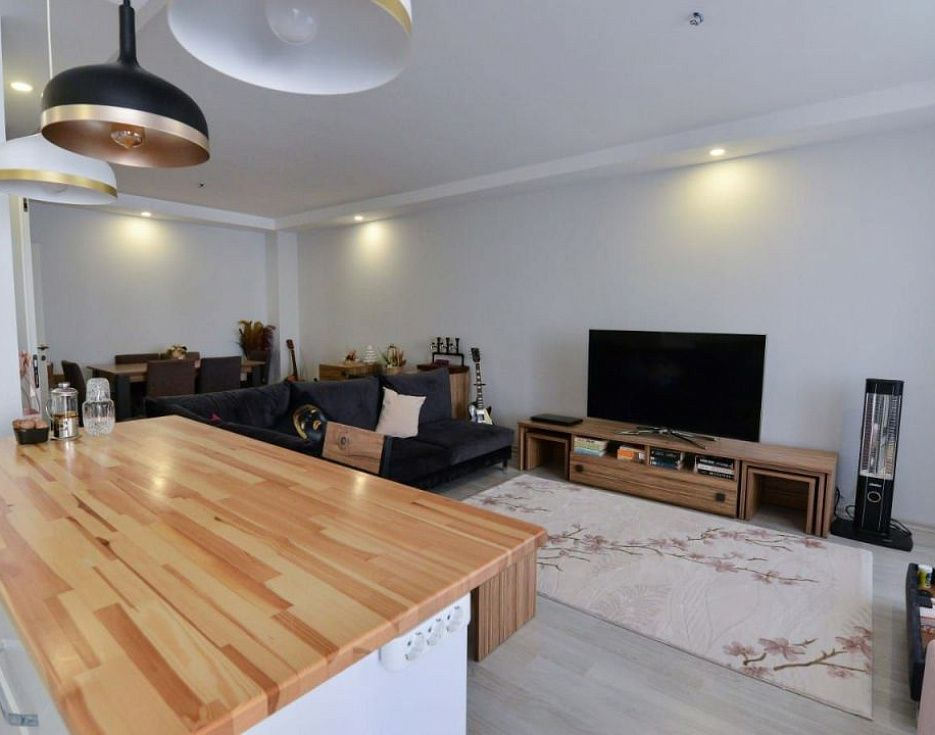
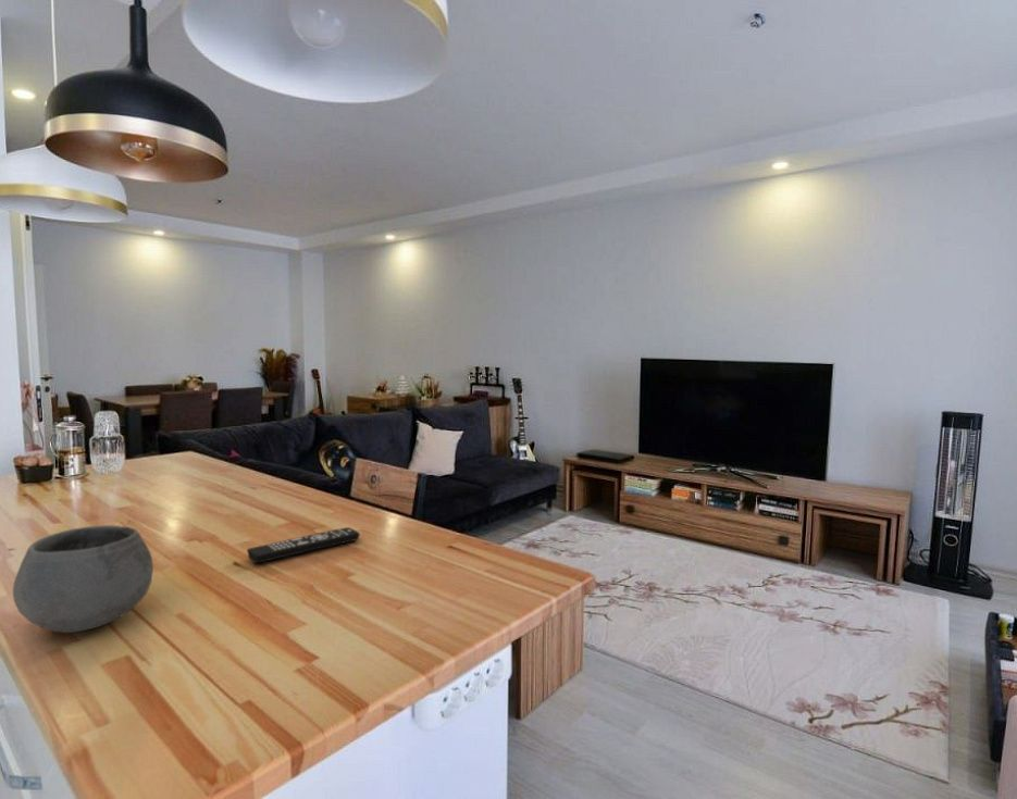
+ remote control [246,526,361,564]
+ bowl [12,524,154,634]
